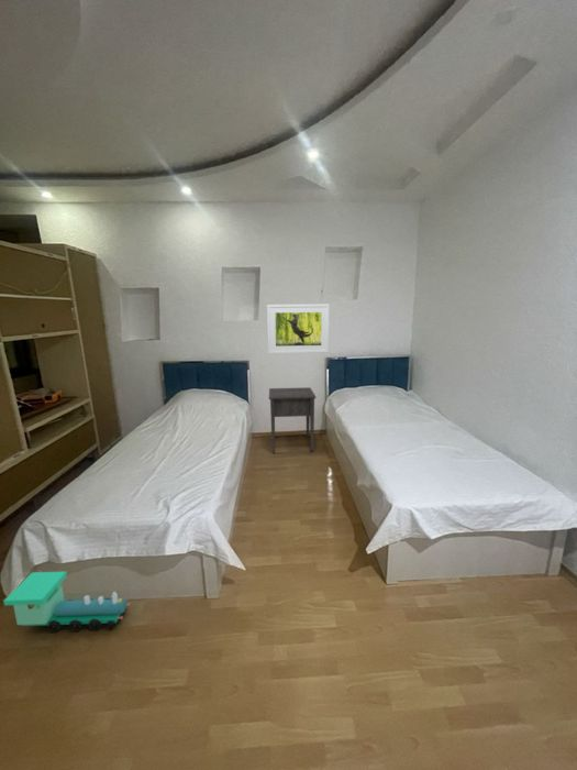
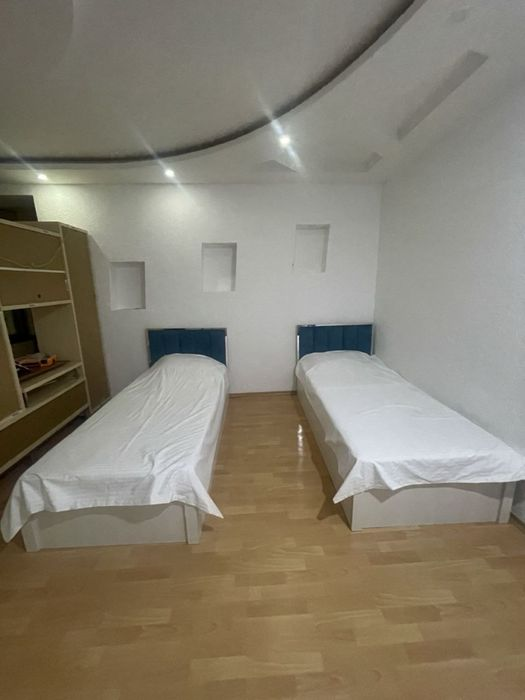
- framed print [266,304,331,355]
- toy train [2,571,131,632]
- nightstand [268,386,317,453]
